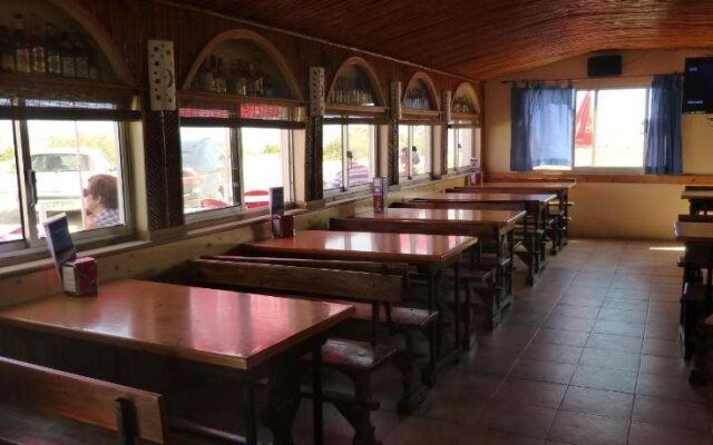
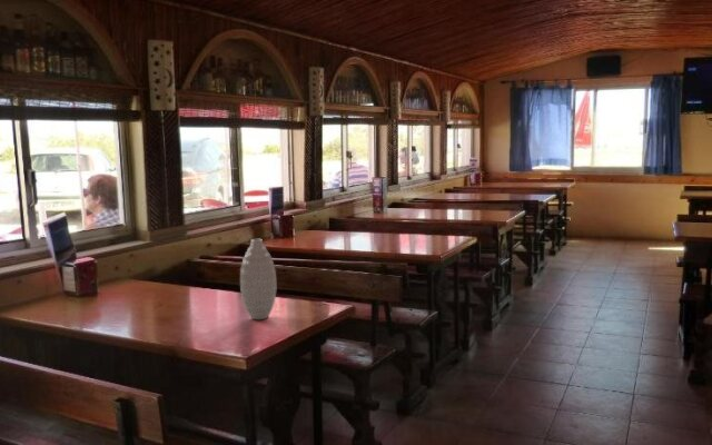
+ vase [239,238,277,320]
